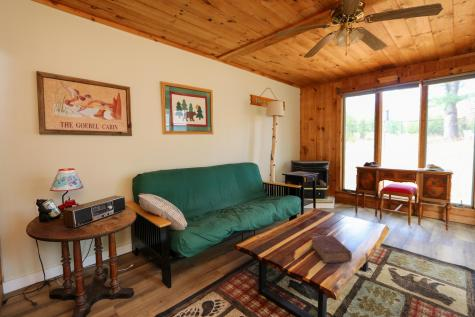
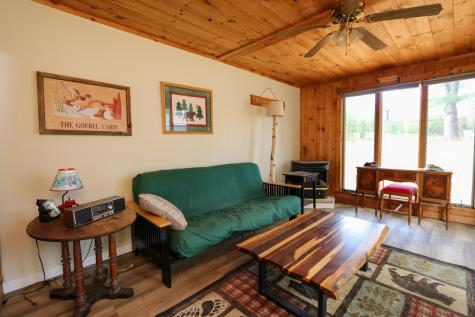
- book [310,235,353,264]
